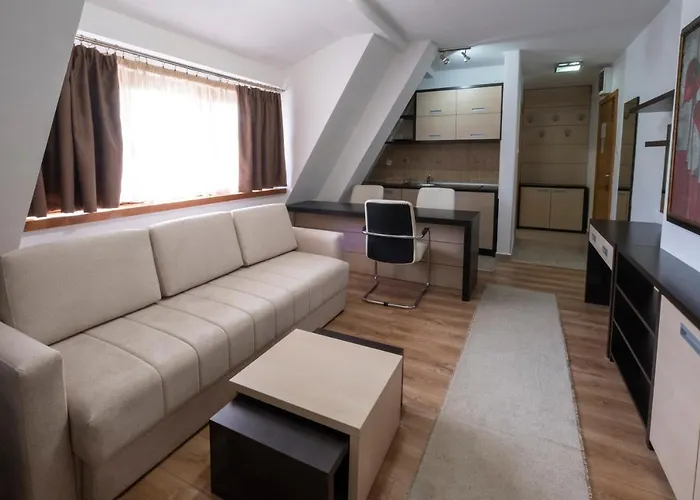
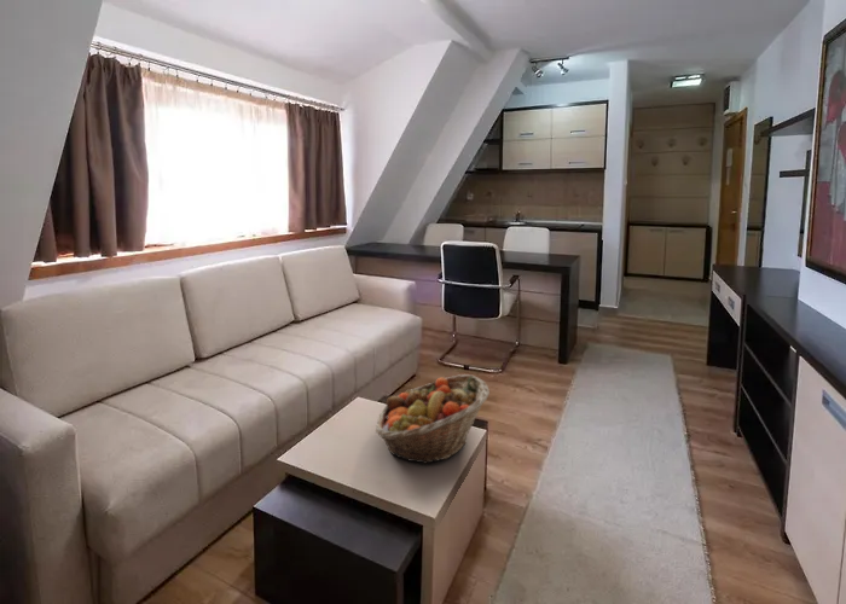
+ fruit basket [375,373,491,465]
